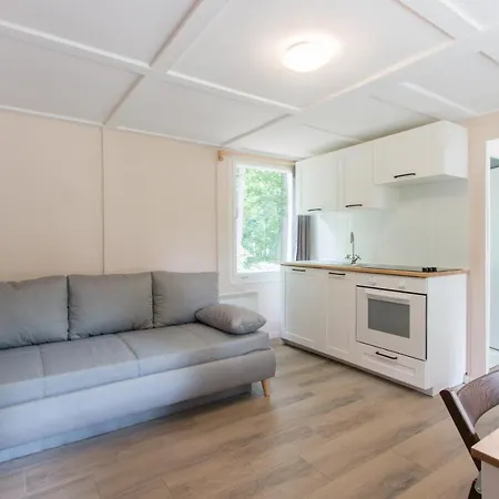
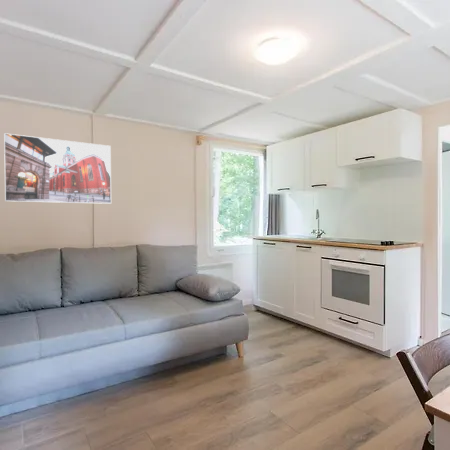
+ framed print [3,132,112,205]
